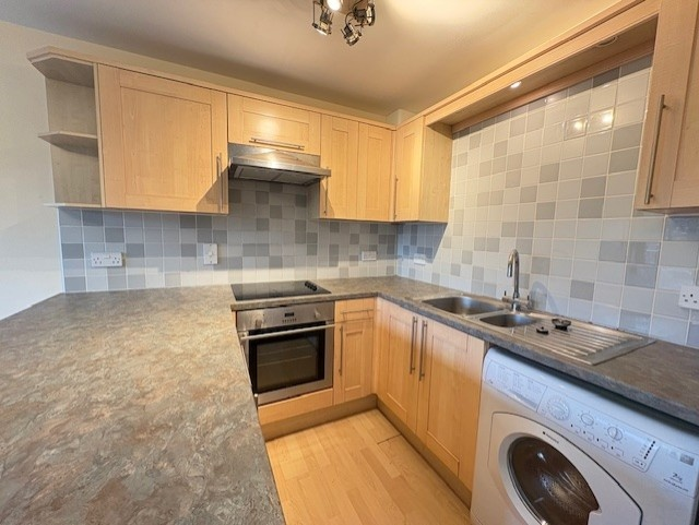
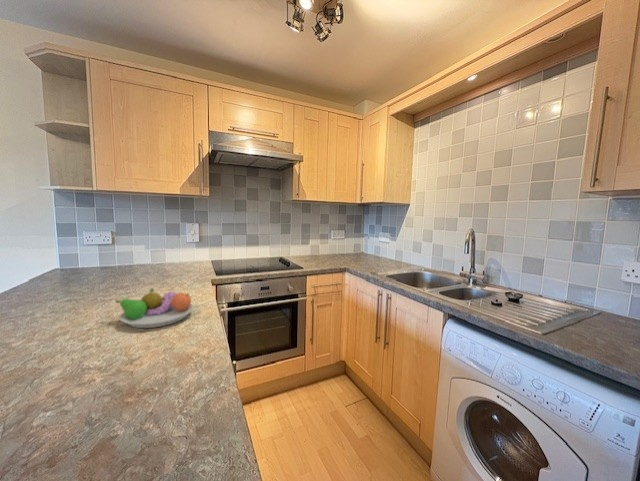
+ fruit bowl [114,287,195,329]
